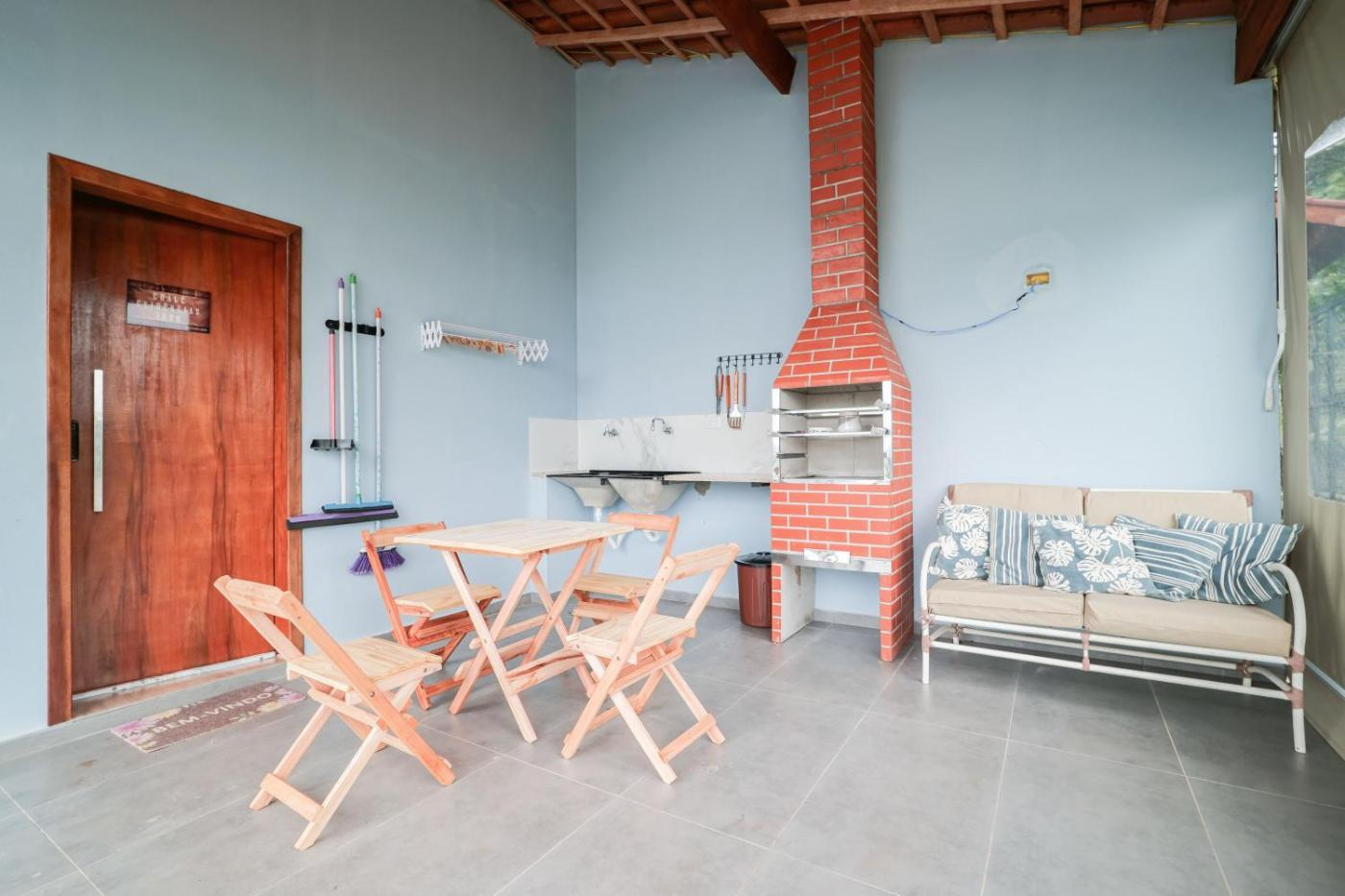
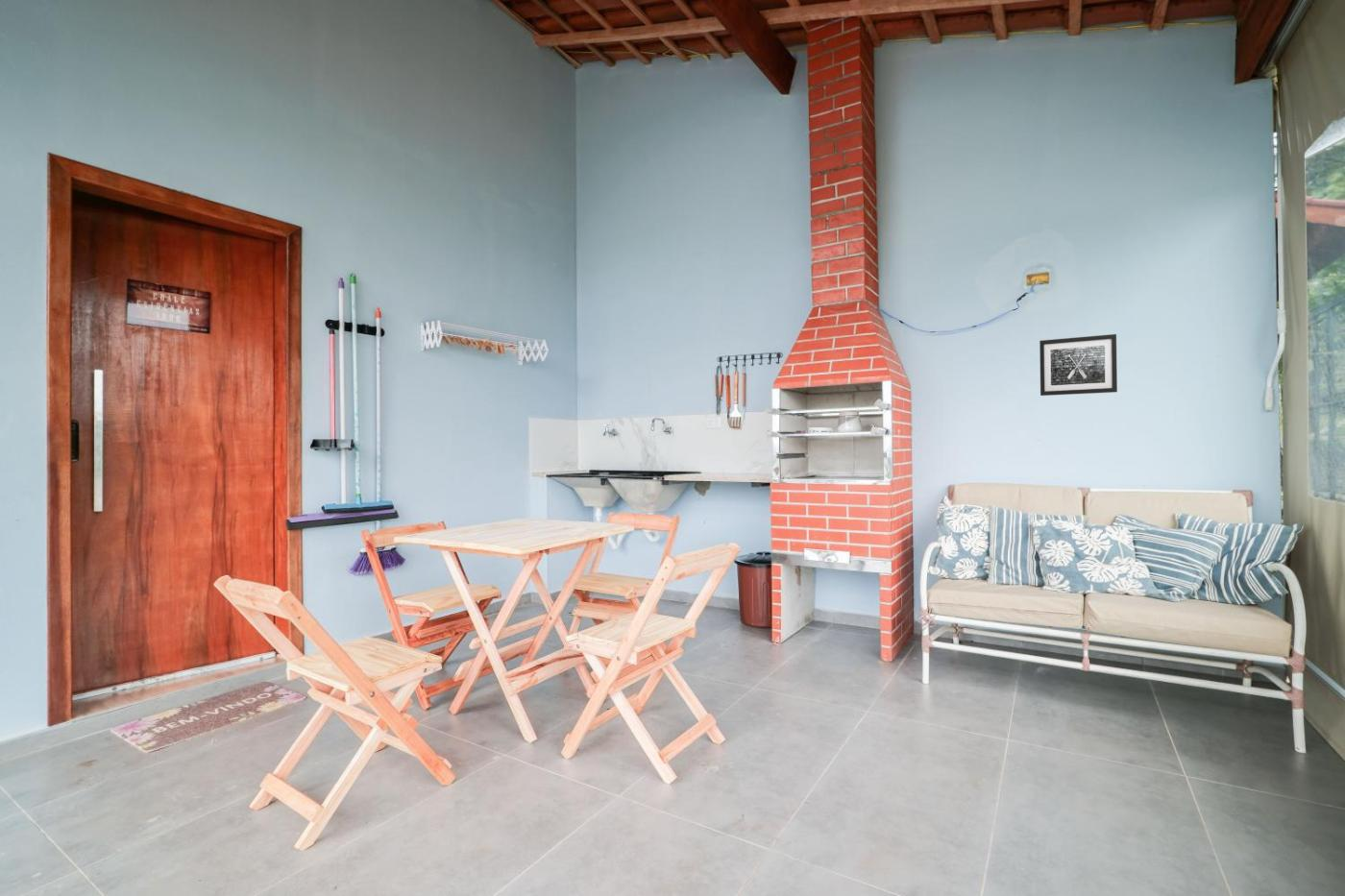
+ wall art [1039,333,1118,397]
